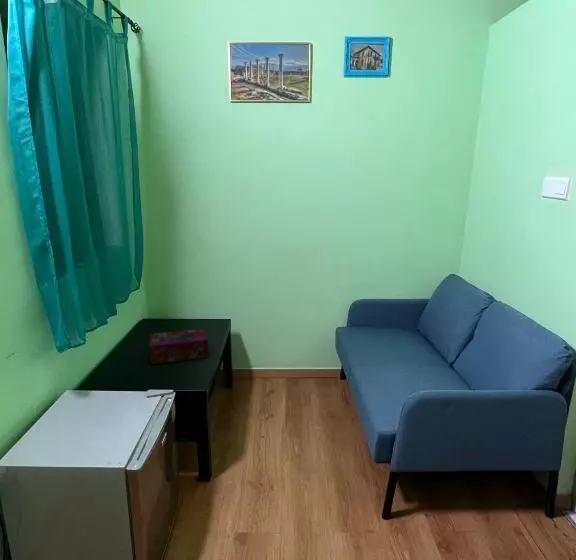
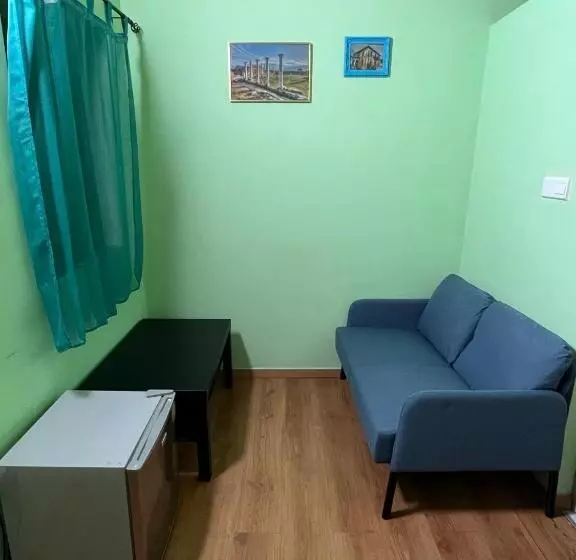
- tissue box [148,328,210,365]
